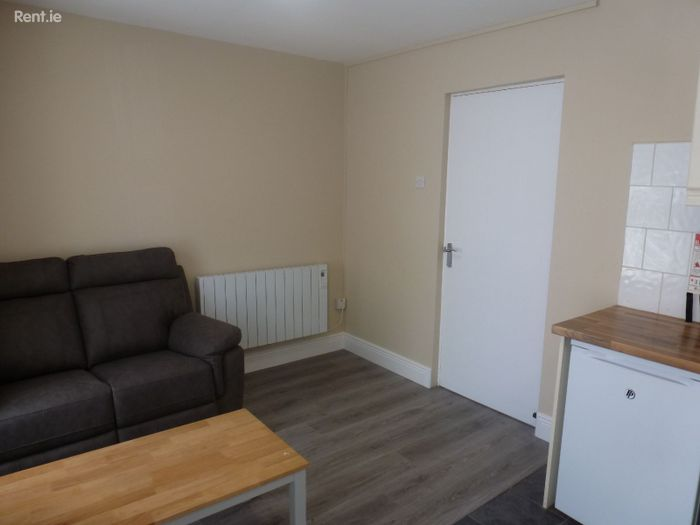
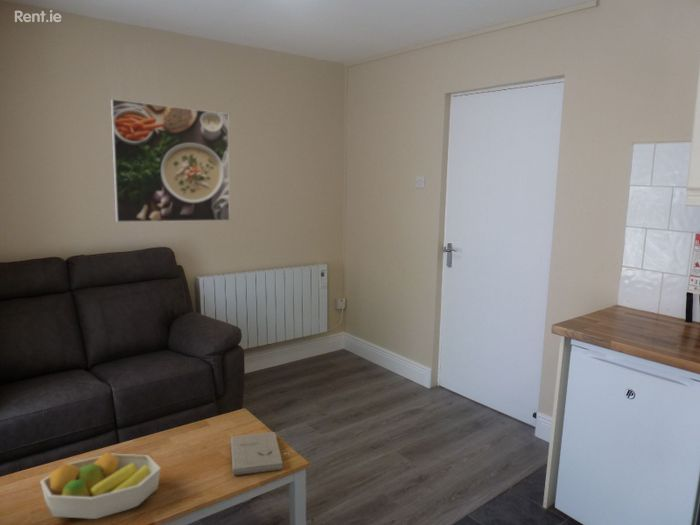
+ book [230,431,284,476]
+ fruit bowl [39,451,162,520]
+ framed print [110,98,231,223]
